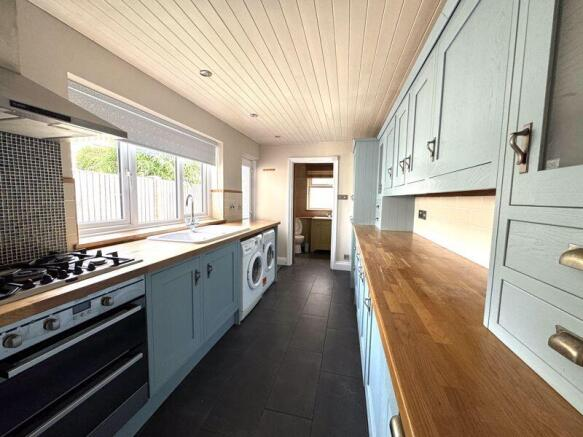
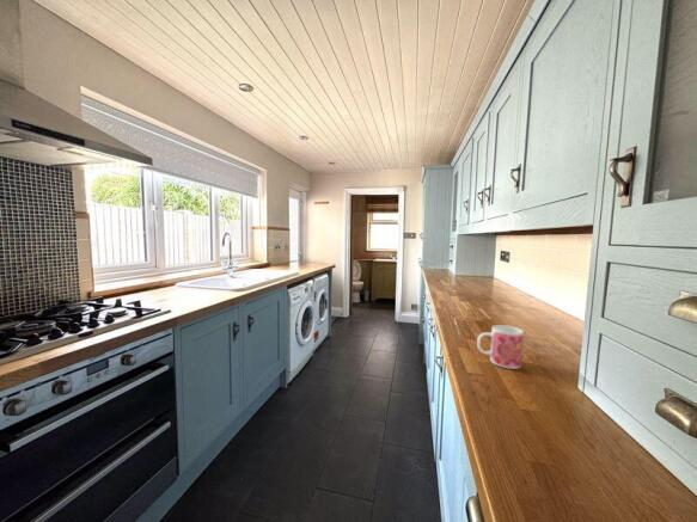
+ mug [476,324,525,370]
